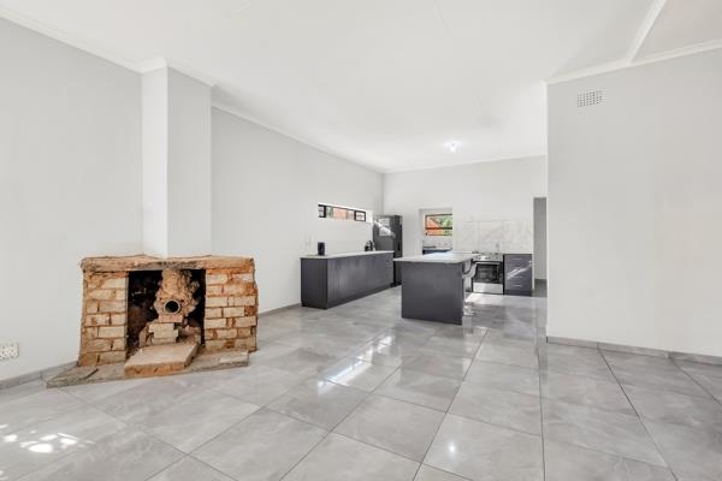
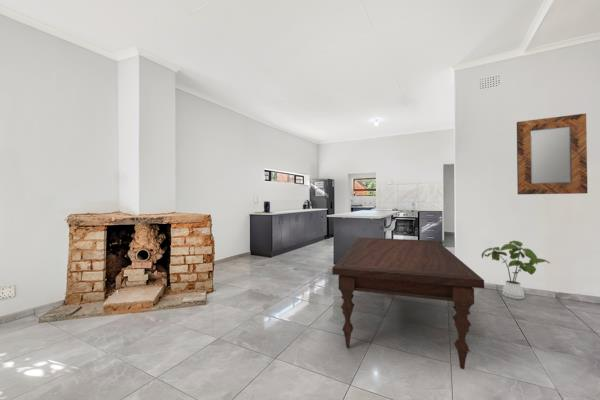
+ dining table [331,237,485,370]
+ home mirror [516,112,588,196]
+ house plant [481,240,551,300]
